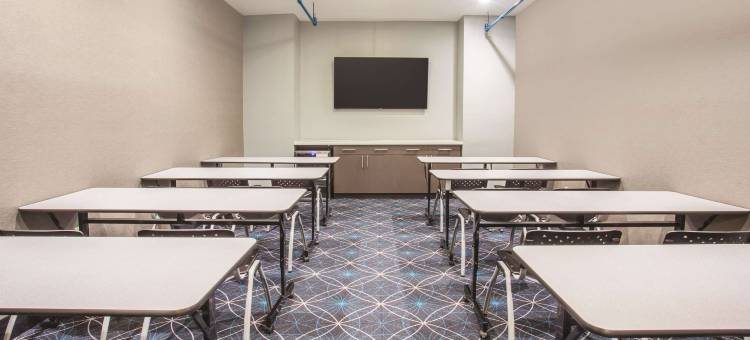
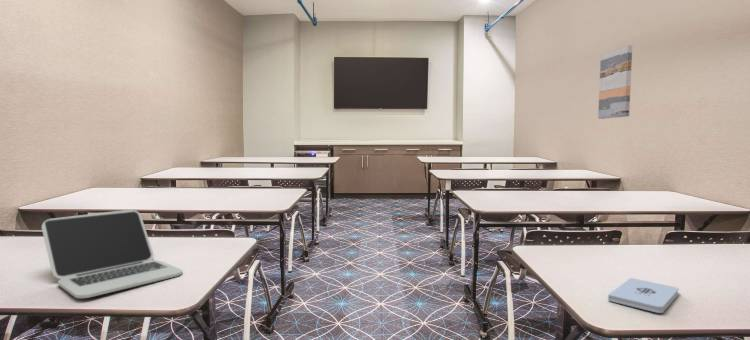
+ notepad [607,277,680,314]
+ laptop [41,209,184,299]
+ wall art [597,44,633,120]
